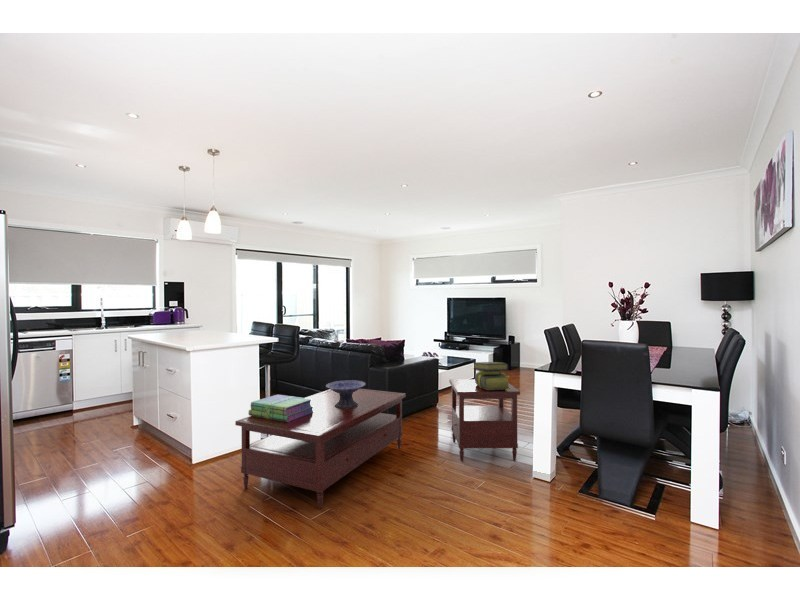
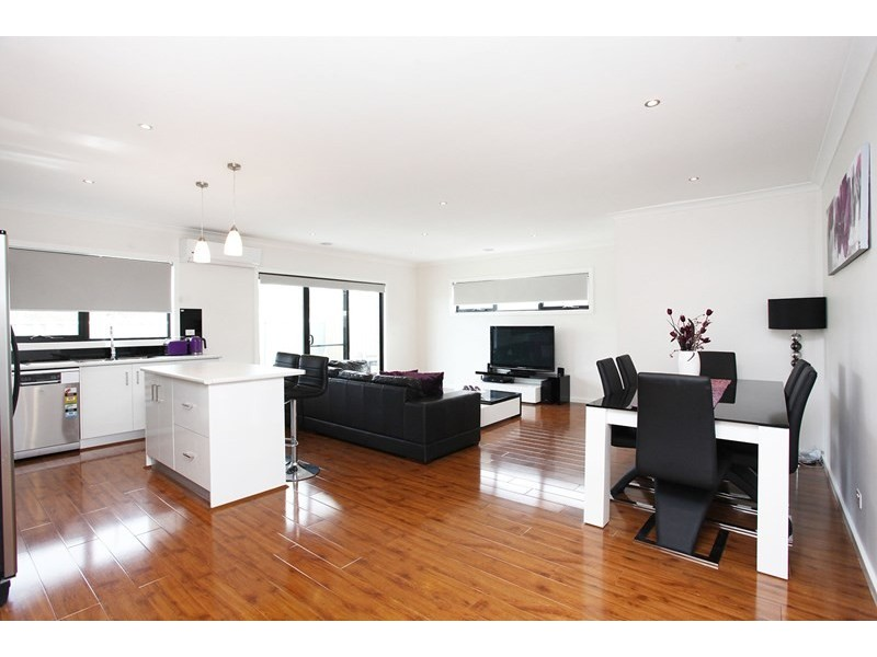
- side table [448,378,521,462]
- stack of books [247,394,314,422]
- stack of books [472,361,511,390]
- coffee table [234,388,407,510]
- decorative bowl [325,379,366,409]
